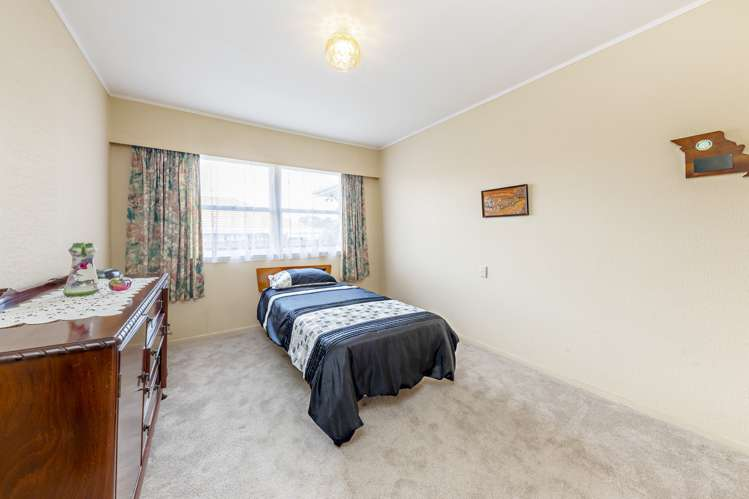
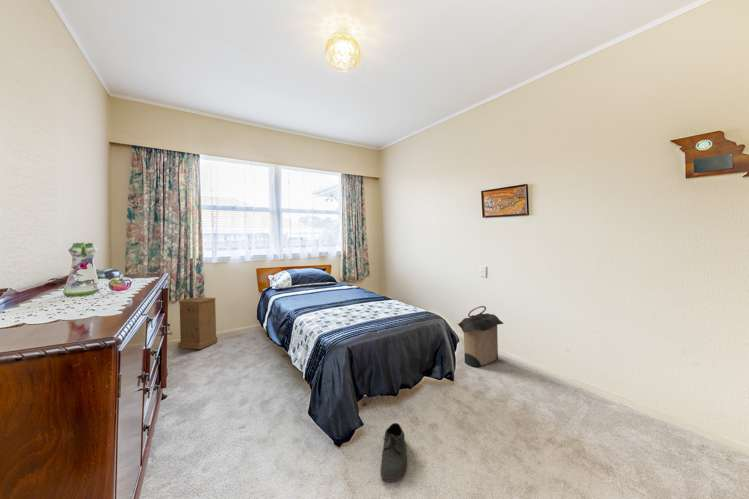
+ shoe [380,422,407,484]
+ laundry hamper [457,305,505,368]
+ nightstand [177,297,218,350]
